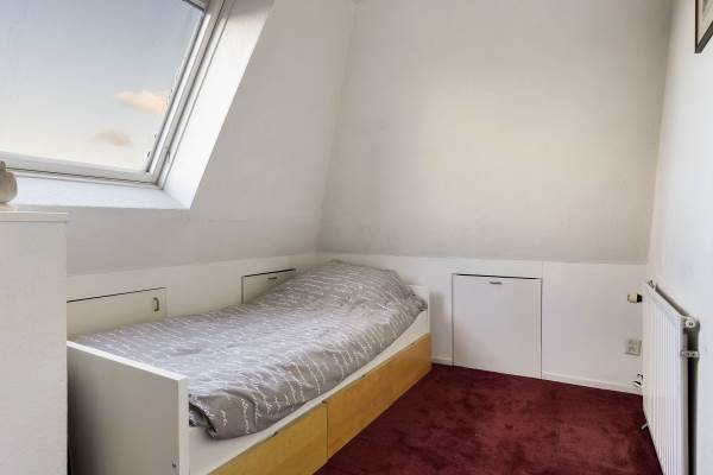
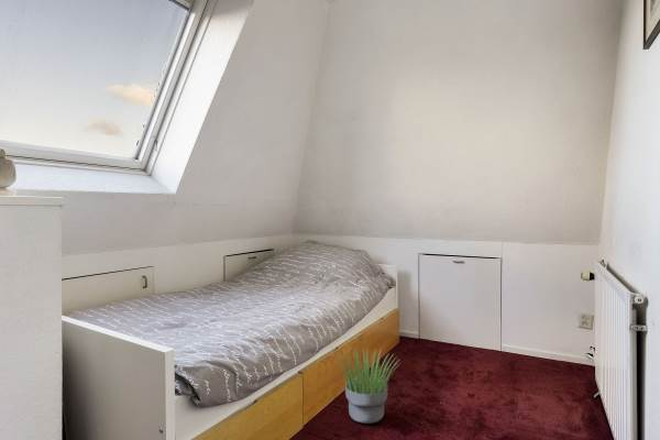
+ potted plant [332,348,402,425]
